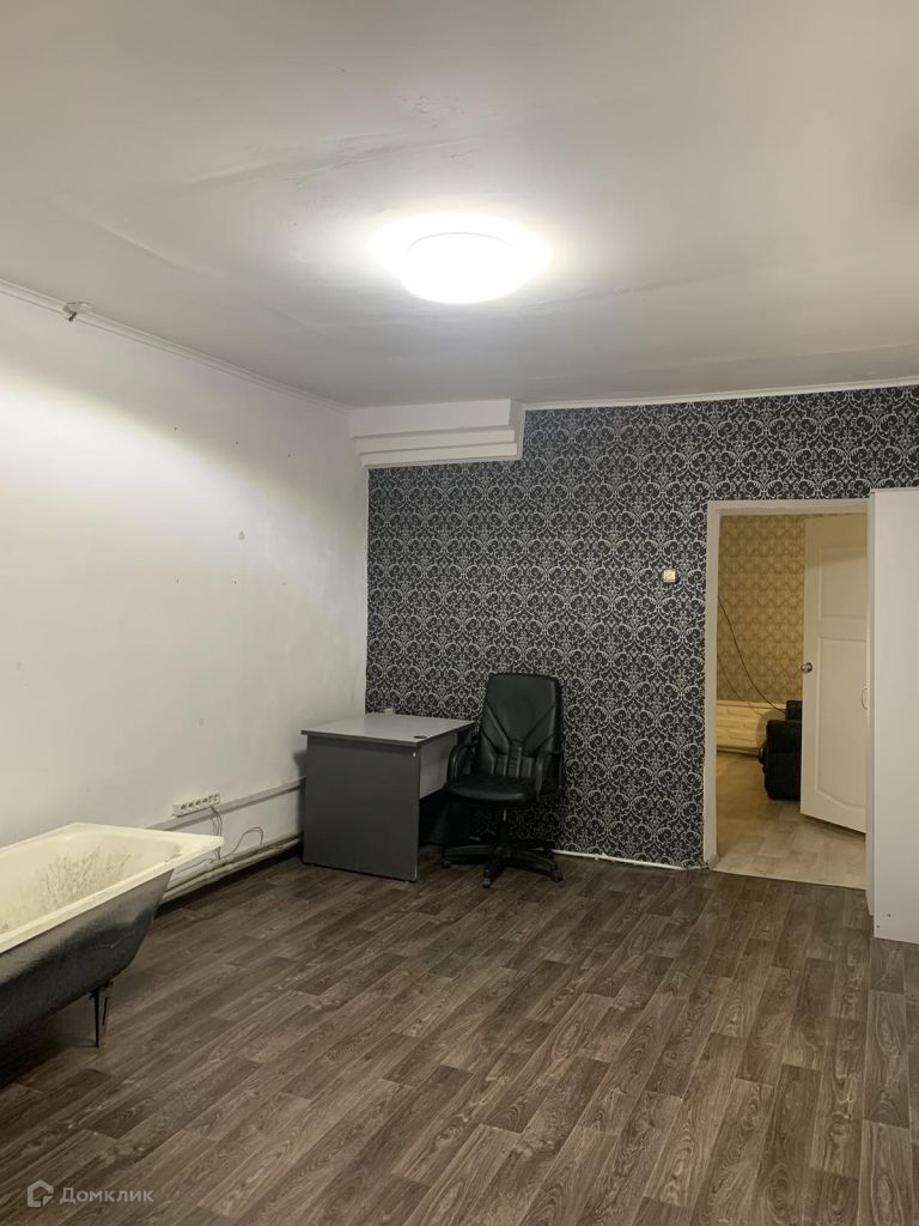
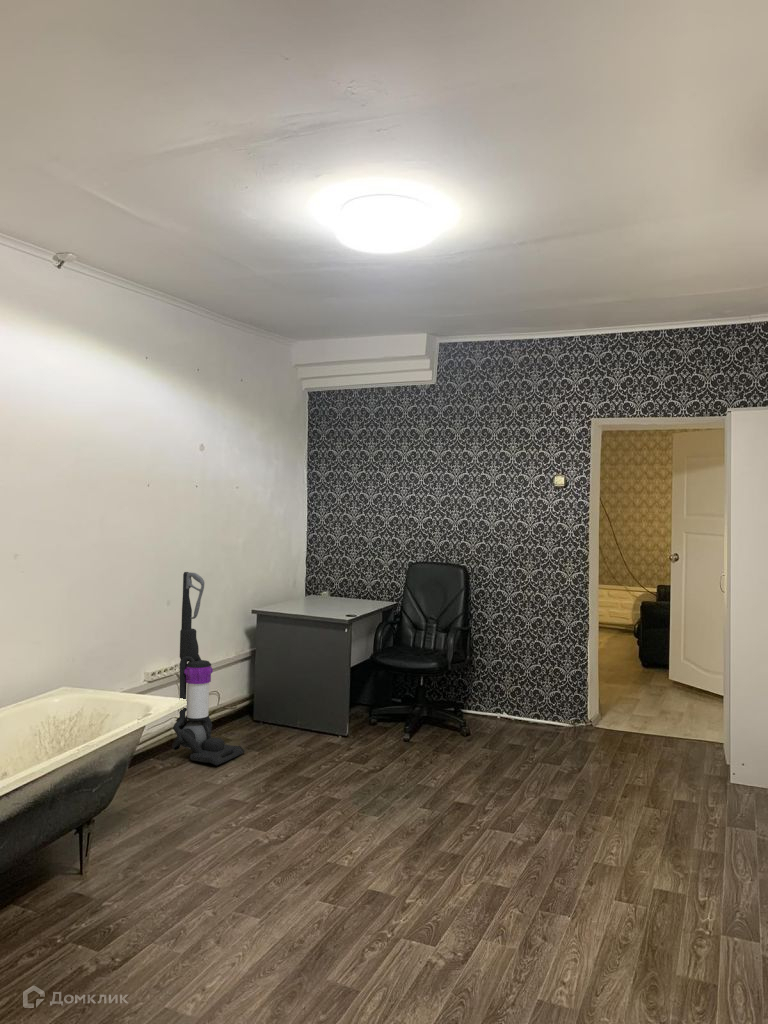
+ vacuum cleaner [171,571,246,766]
